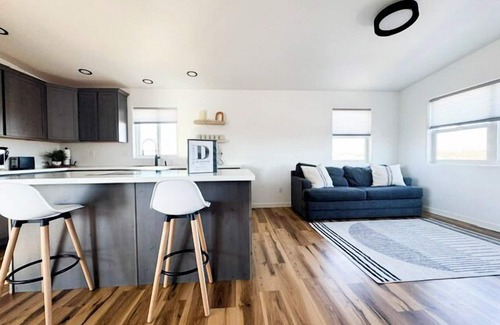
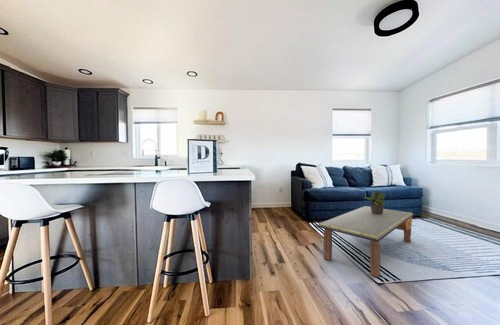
+ potted plant [364,189,386,214]
+ coffee table [315,205,415,278]
